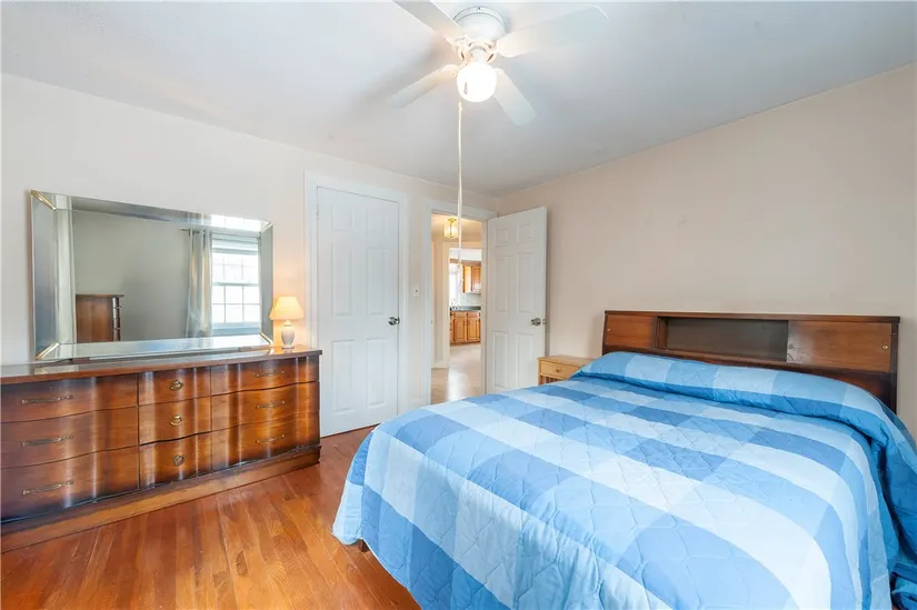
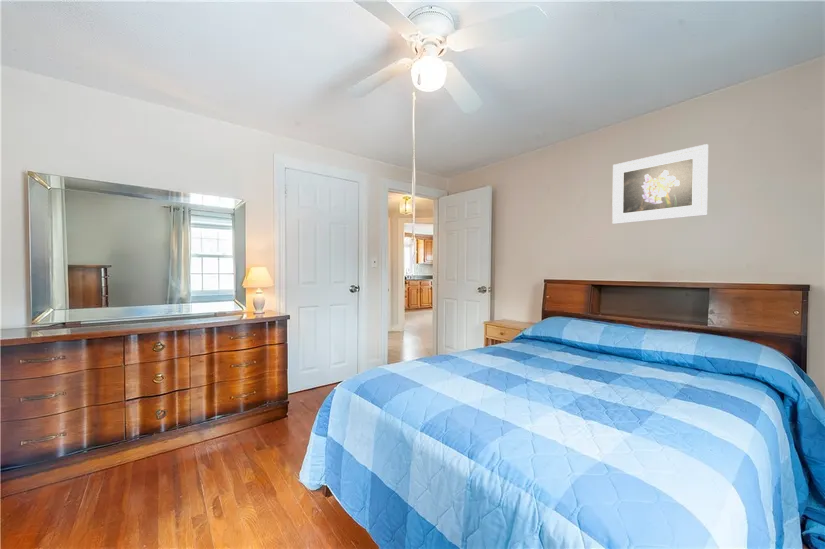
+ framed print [611,143,709,225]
